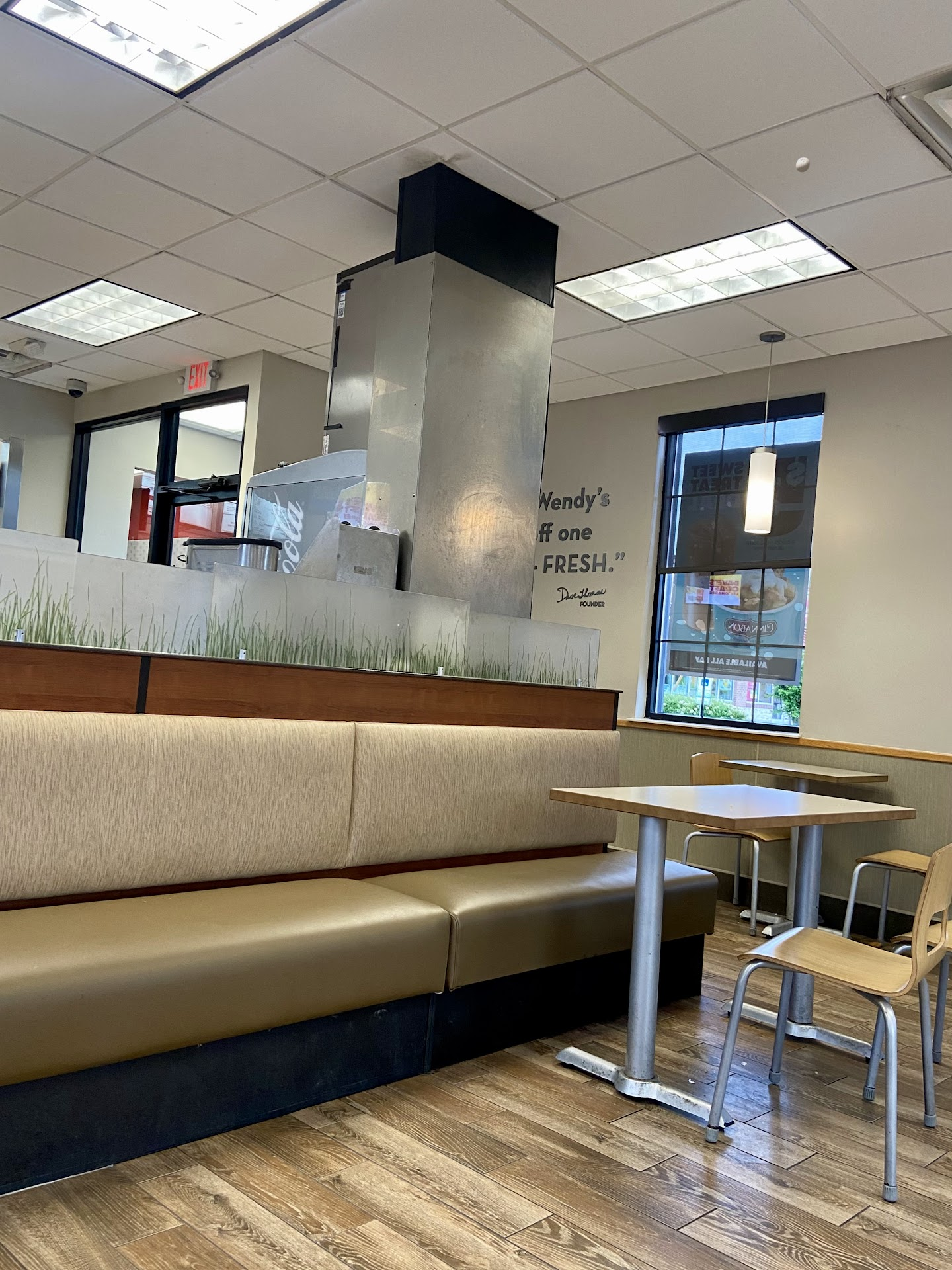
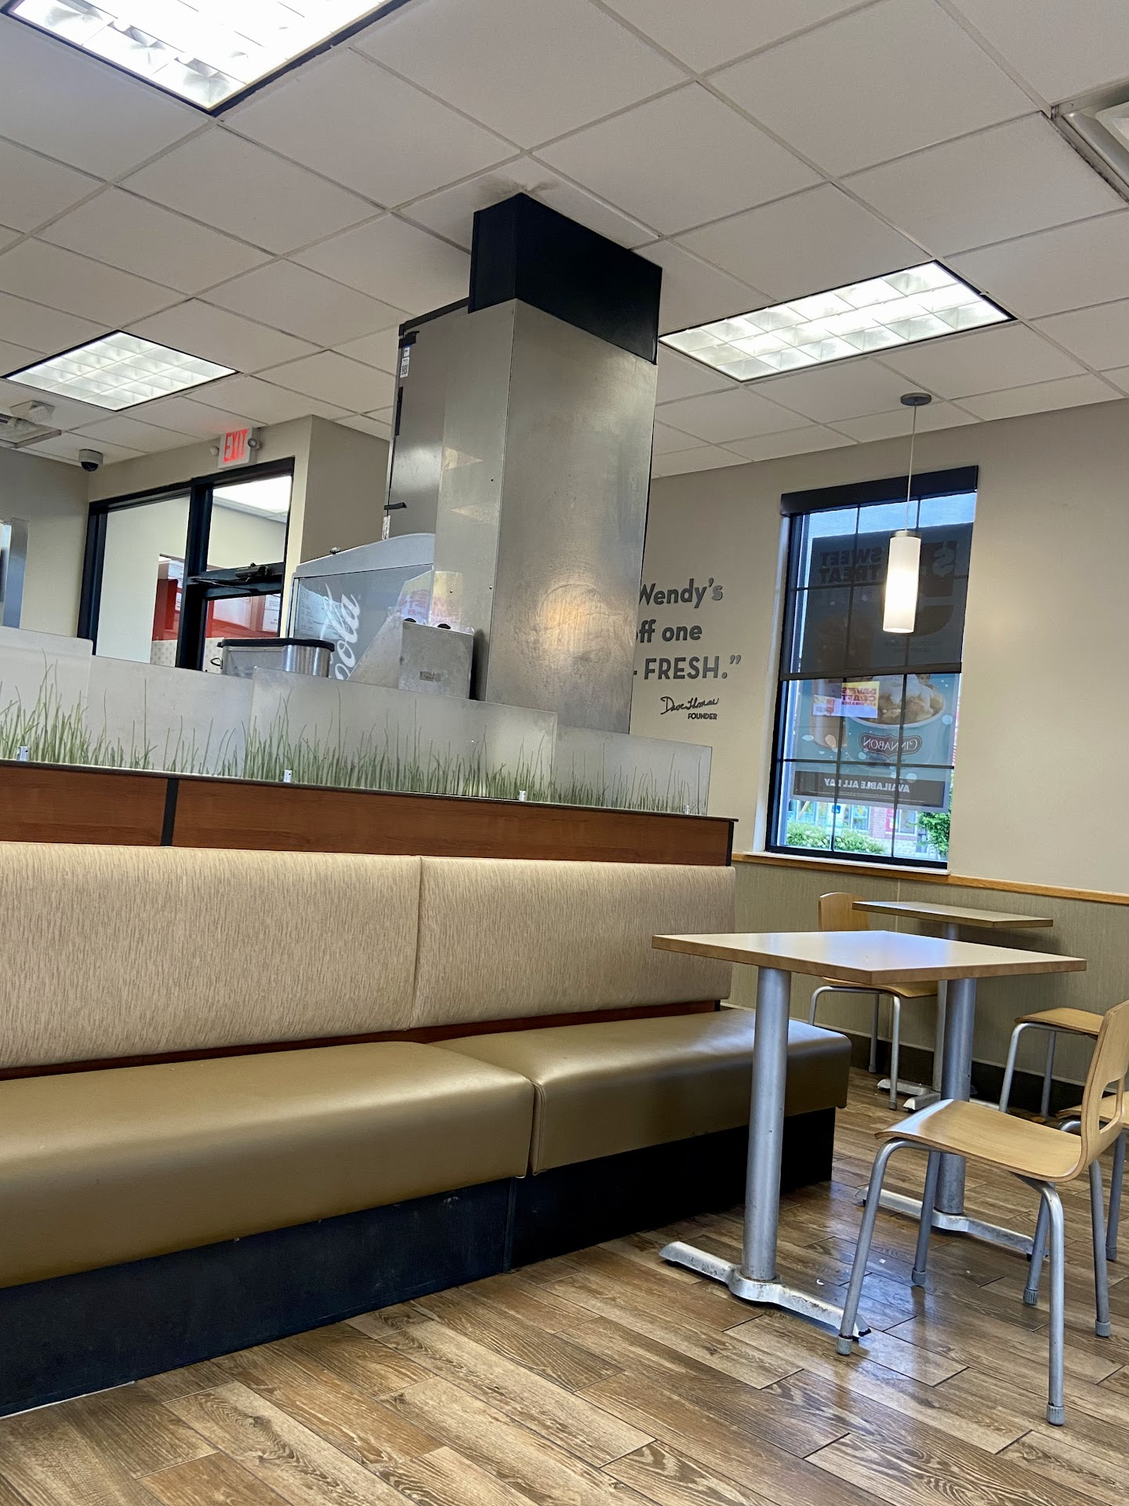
- eyeball [795,157,811,173]
